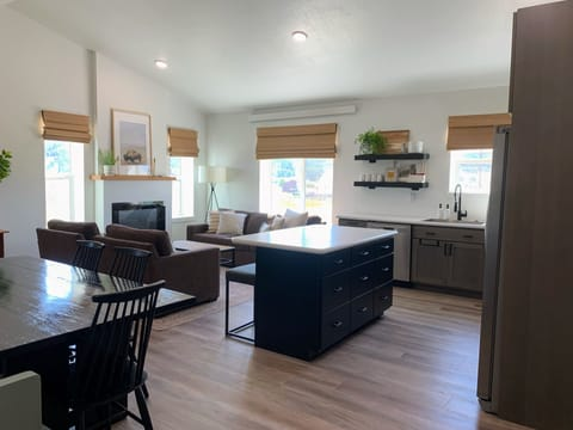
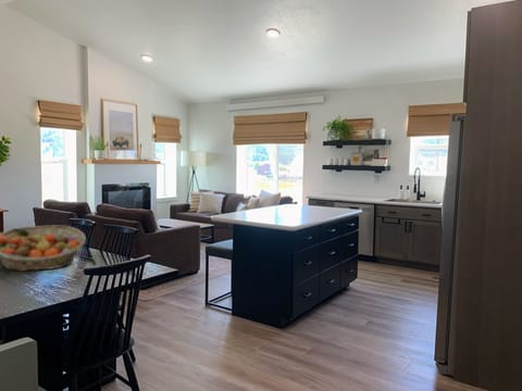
+ fruit basket [0,225,87,273]
